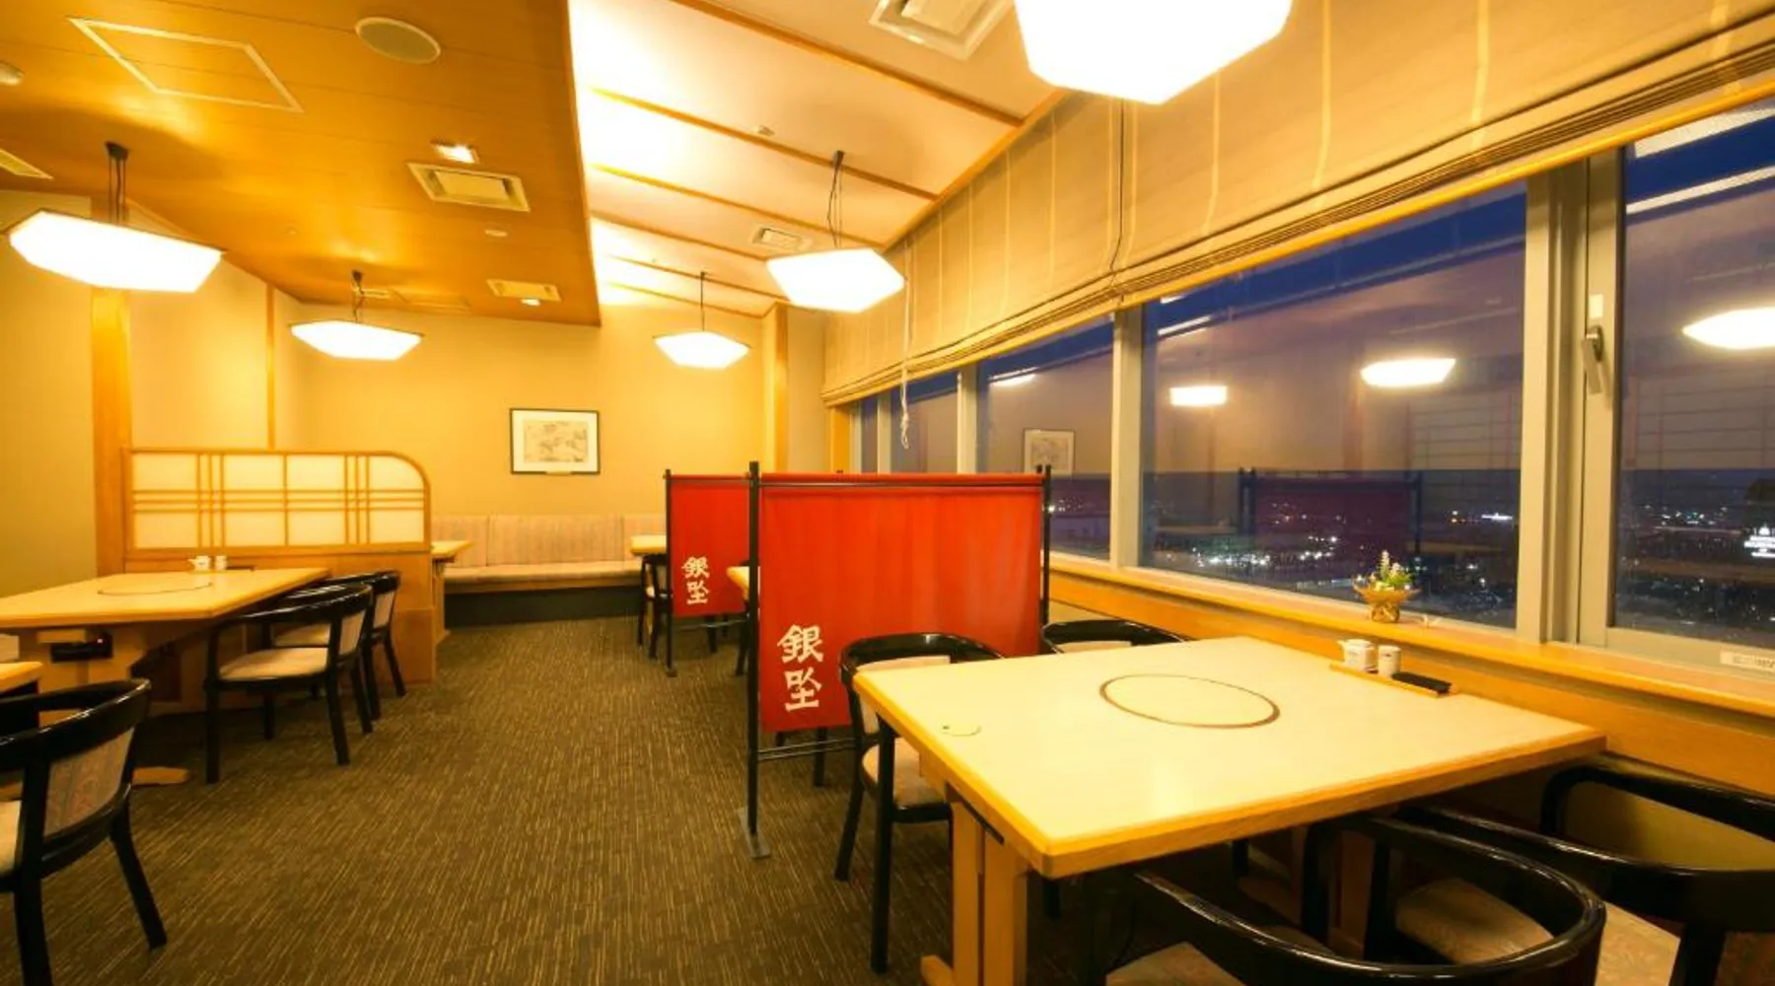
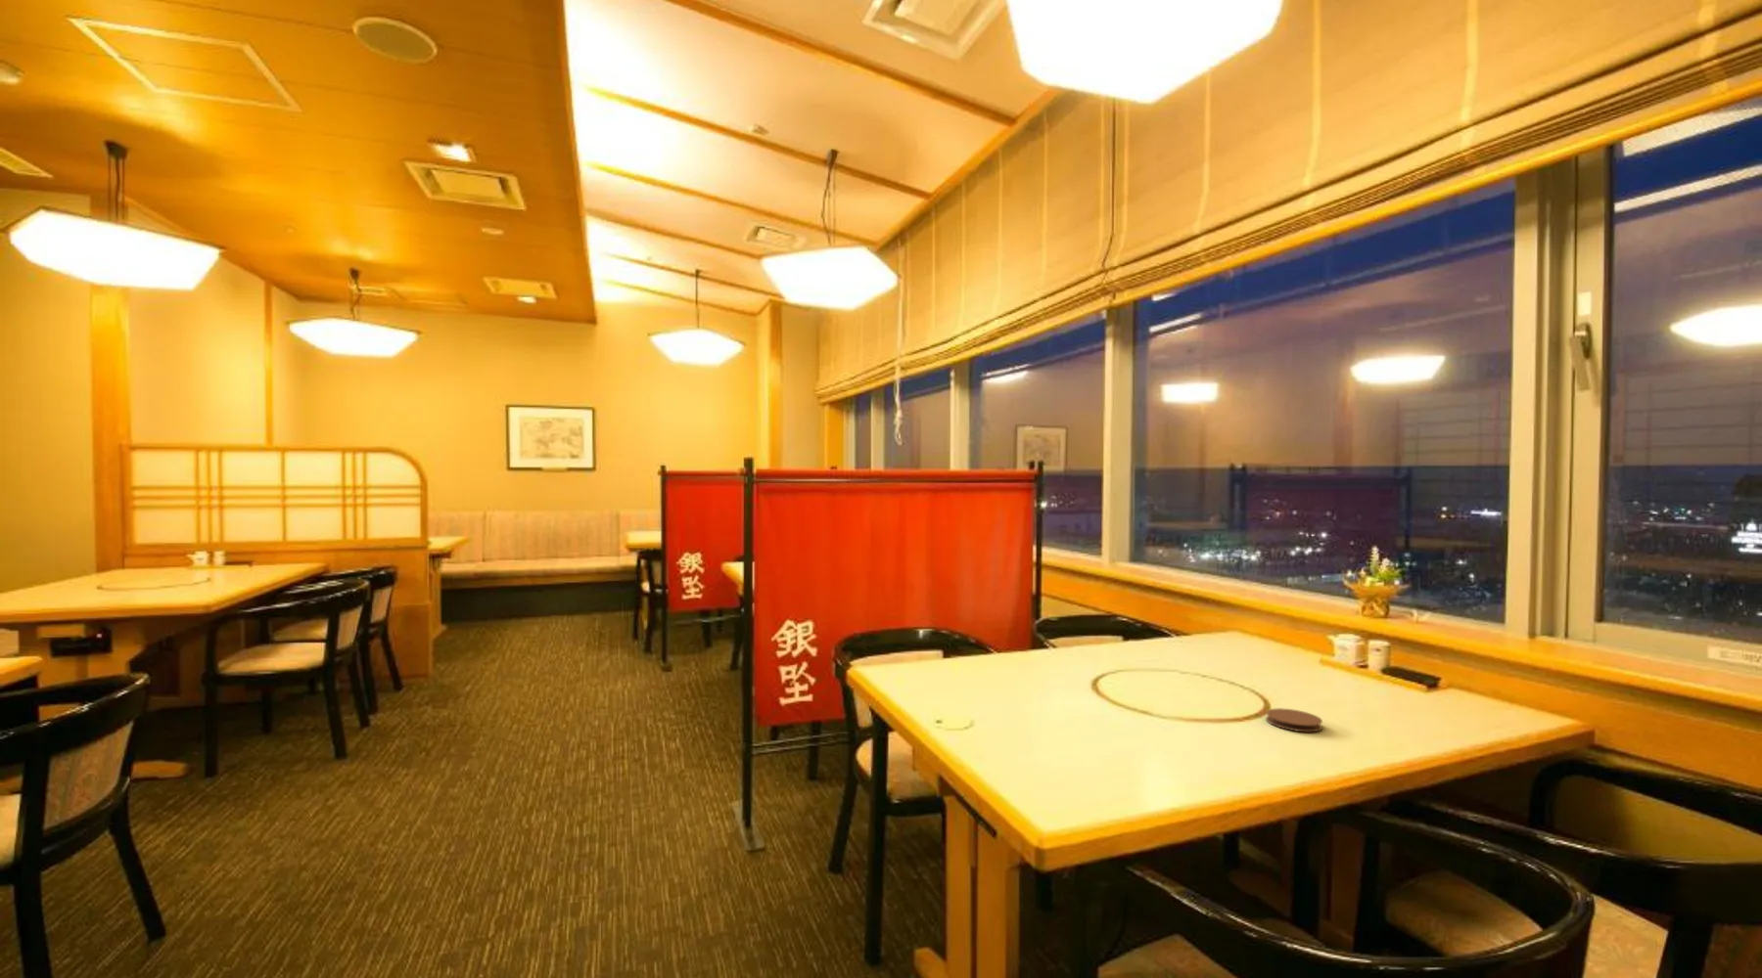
+ coaster [1264,707,1323,734]
